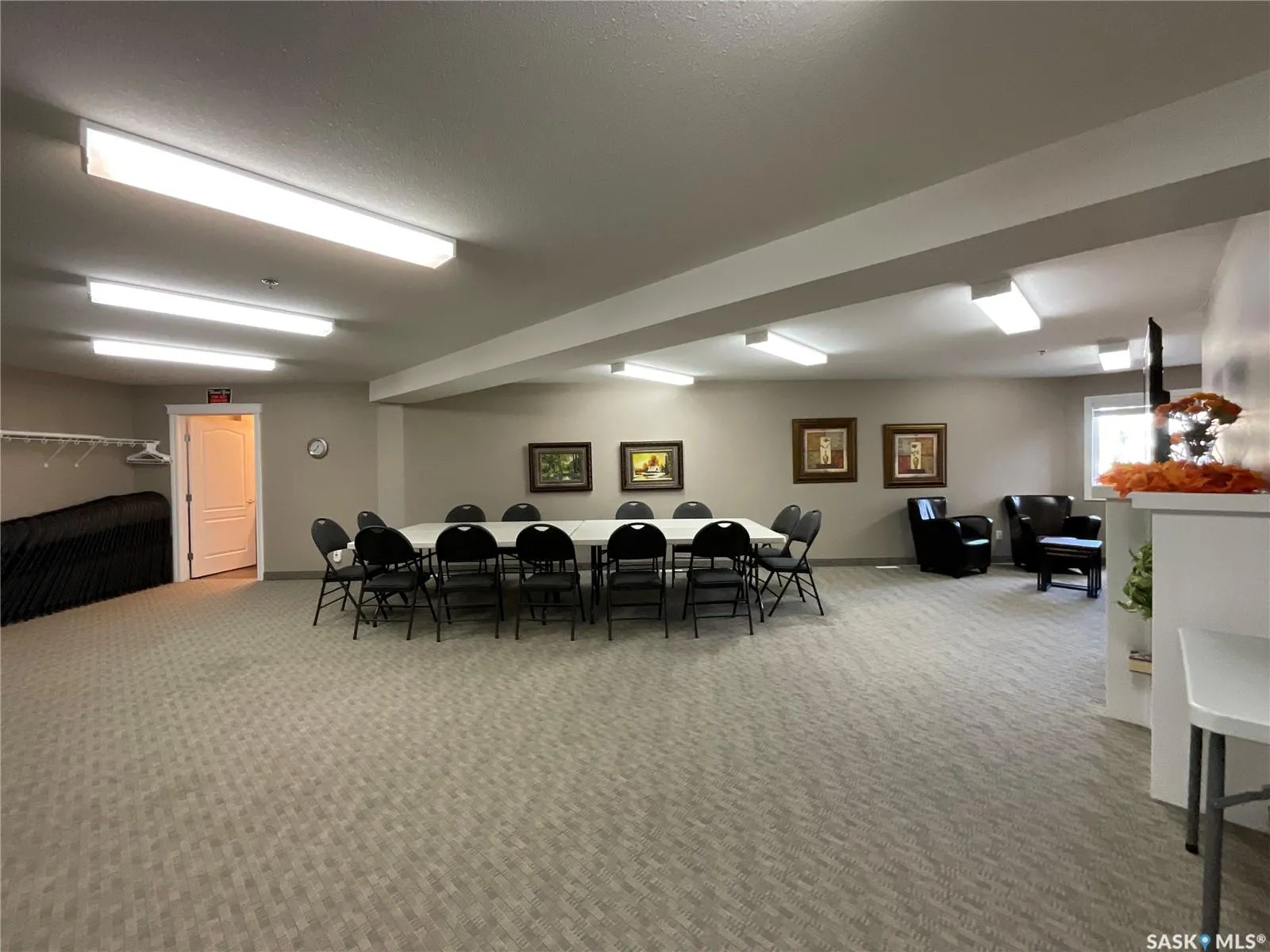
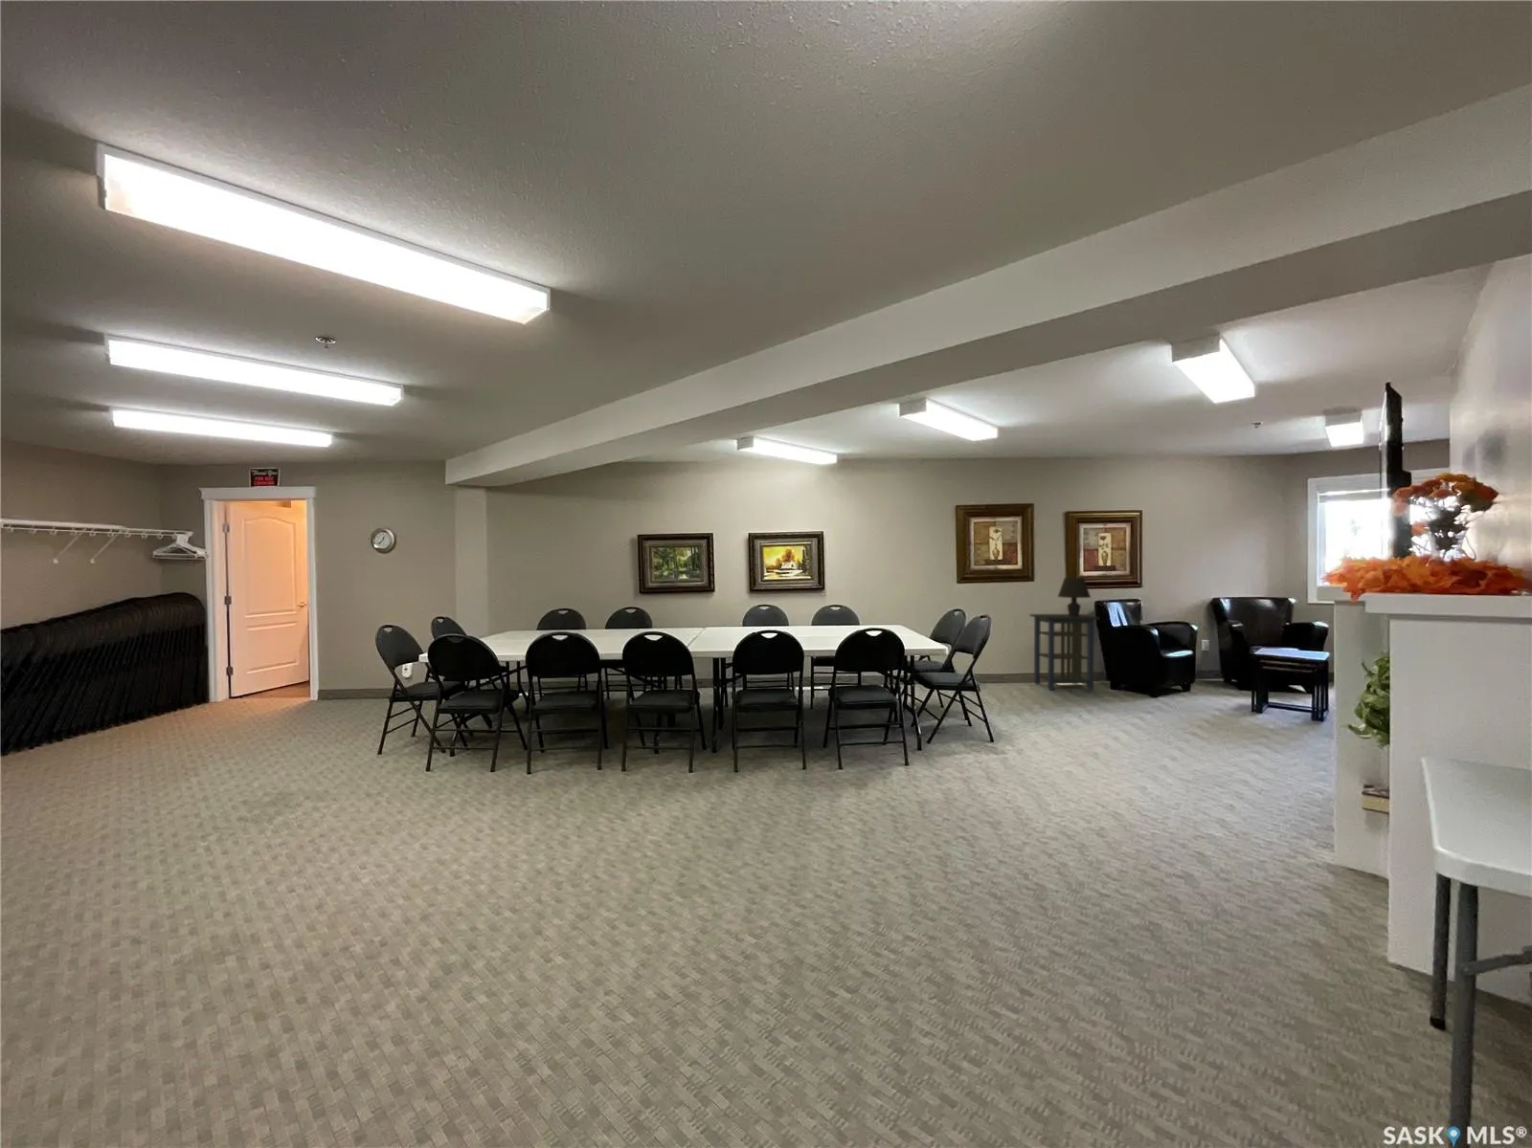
+ shelving unit [1028,614,1101,691]
+ table lamp [1057,576,1092,616]
